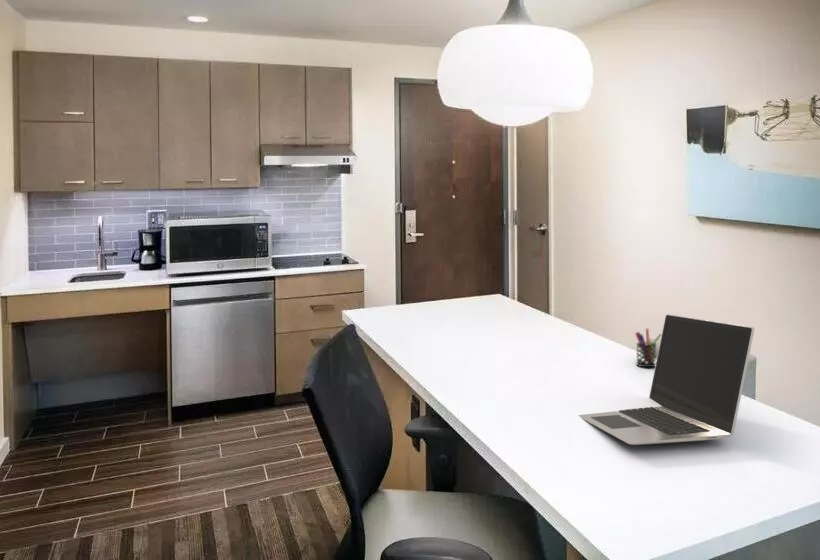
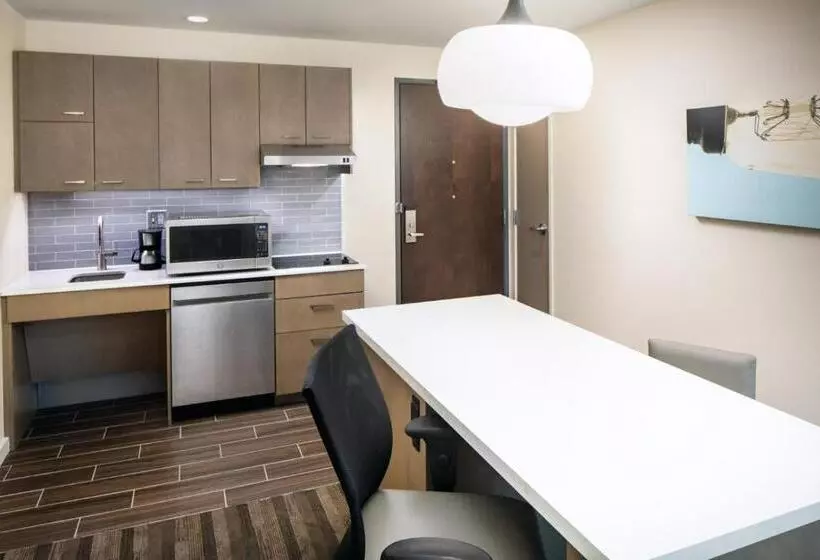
- laptop [578,313,755,446]
- pen holder [634,327,662,368]
